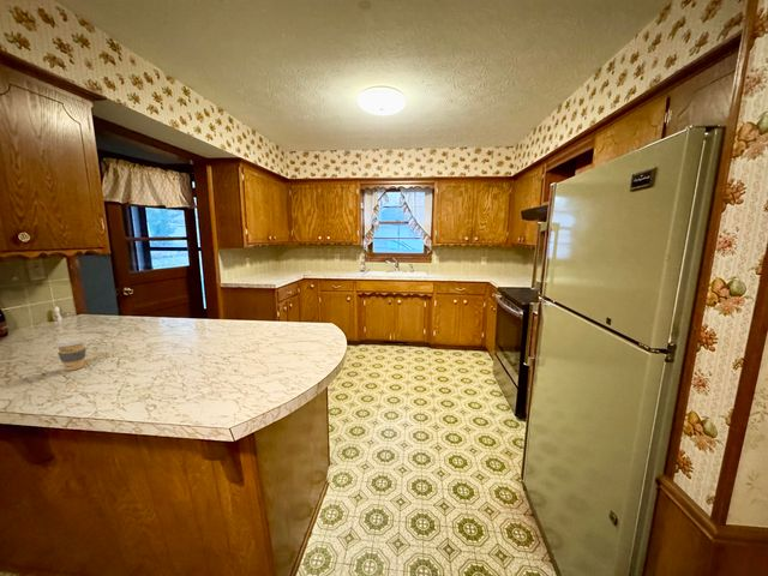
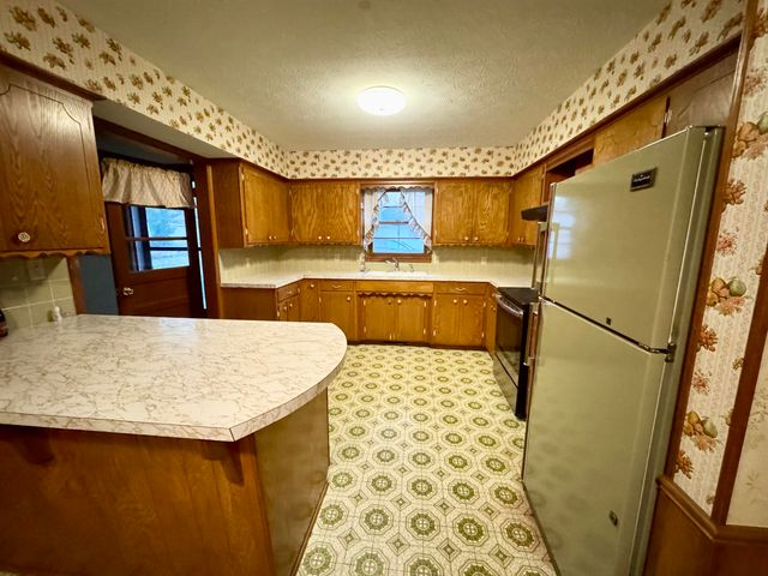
- coffee cup [54,336,88,372]
